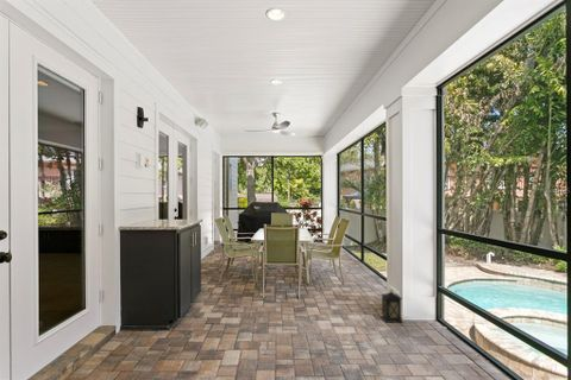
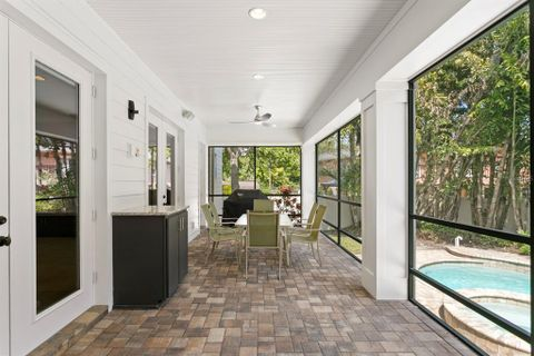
- lantern [379,290,403,324]
